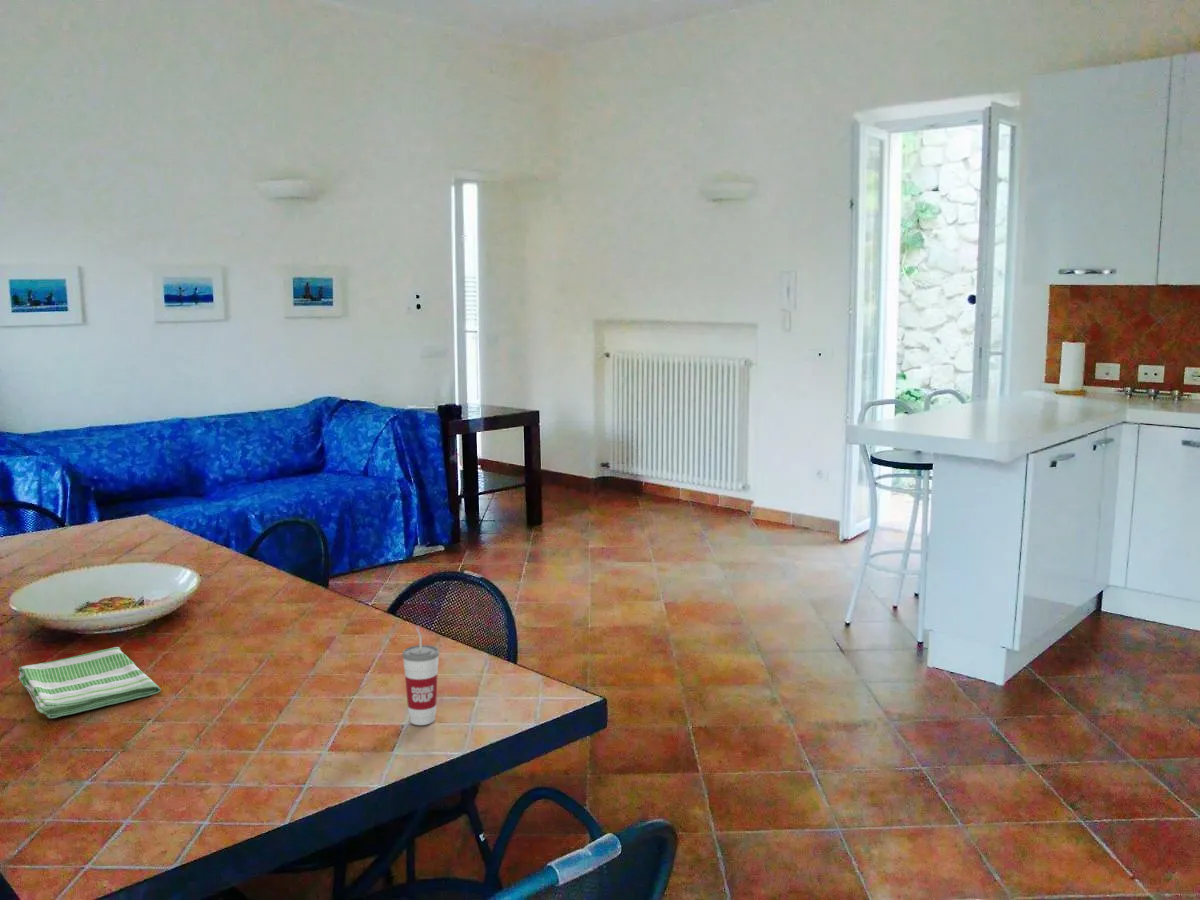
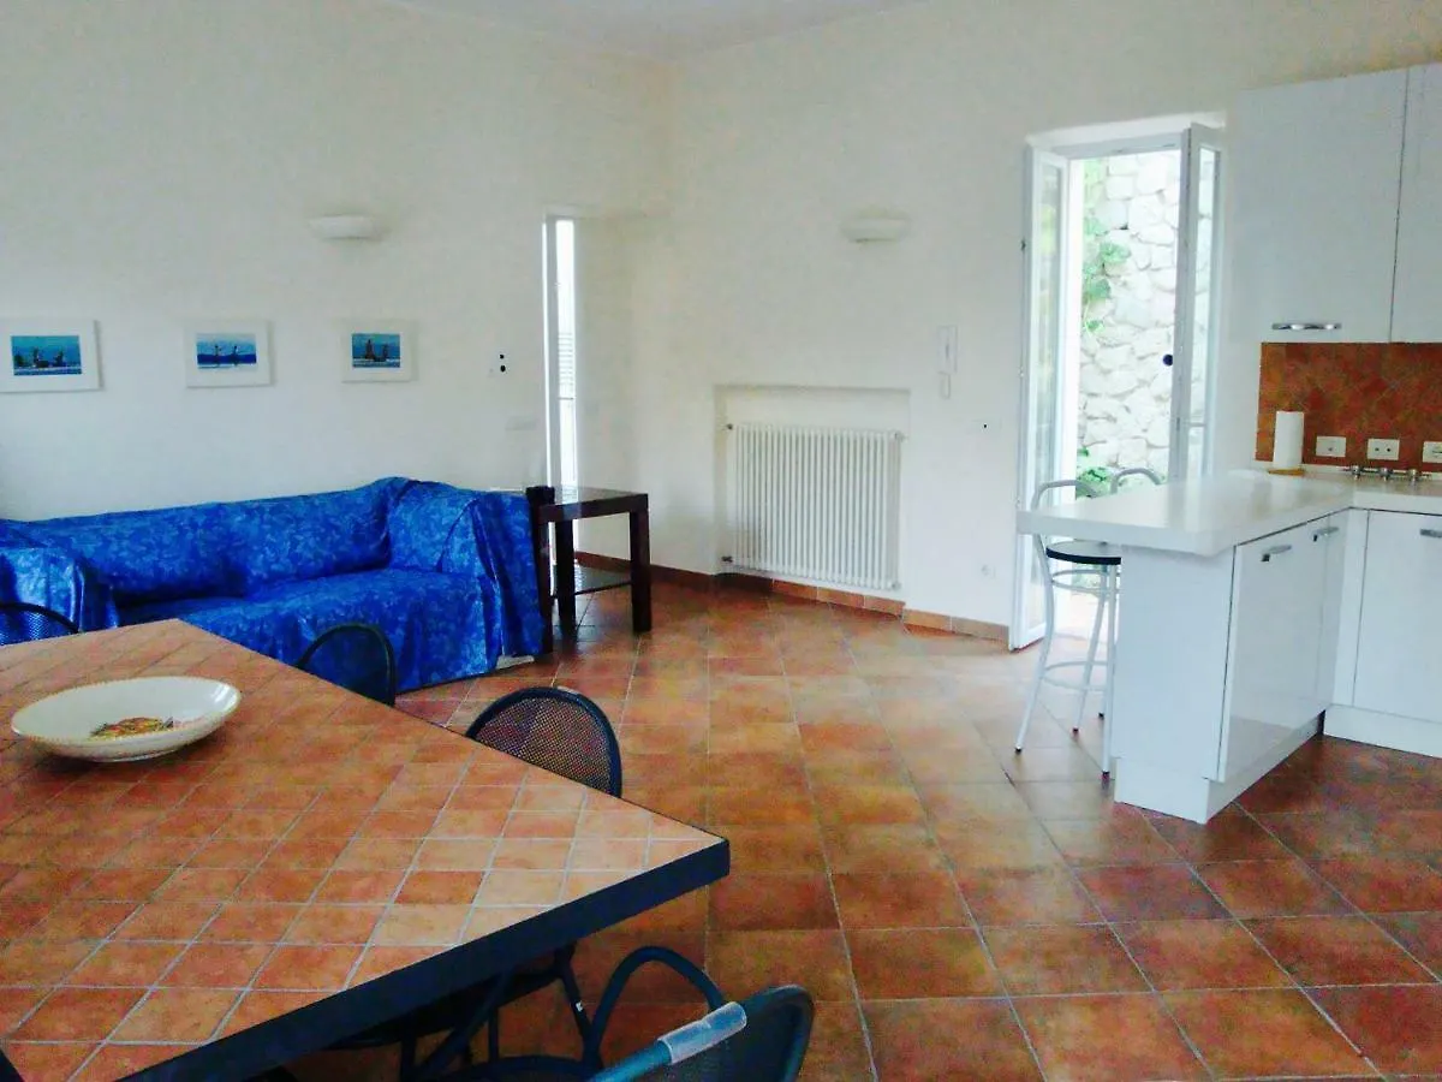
- dish towel [17,646,162,719]
- cup [402,627,440,726]
